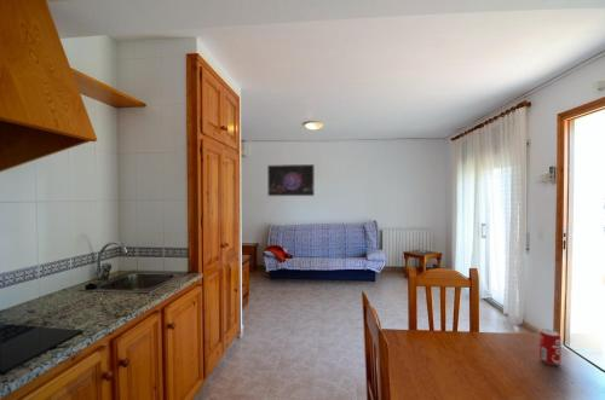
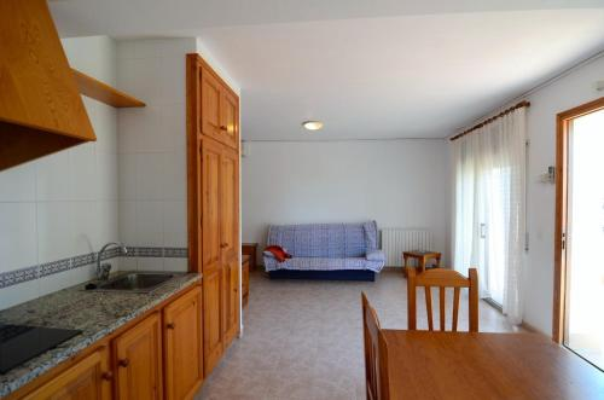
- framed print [266,163,316,197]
- beverage can [538,327,563,366]
